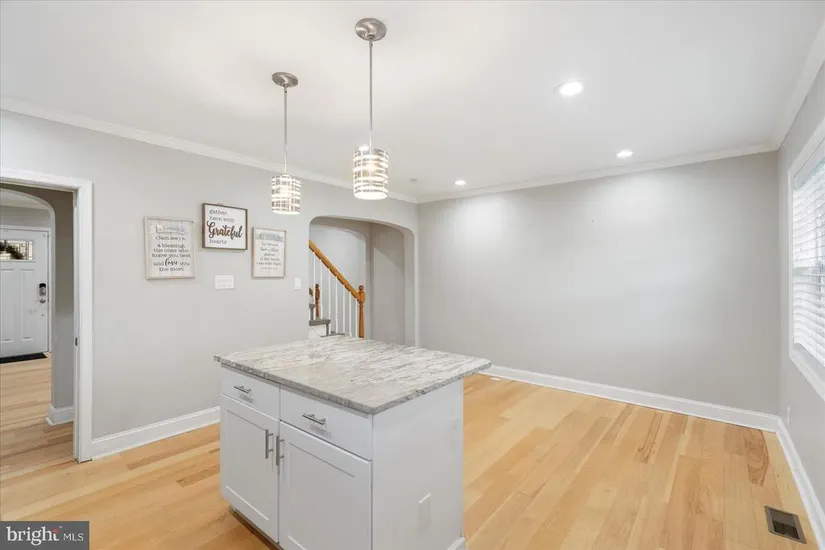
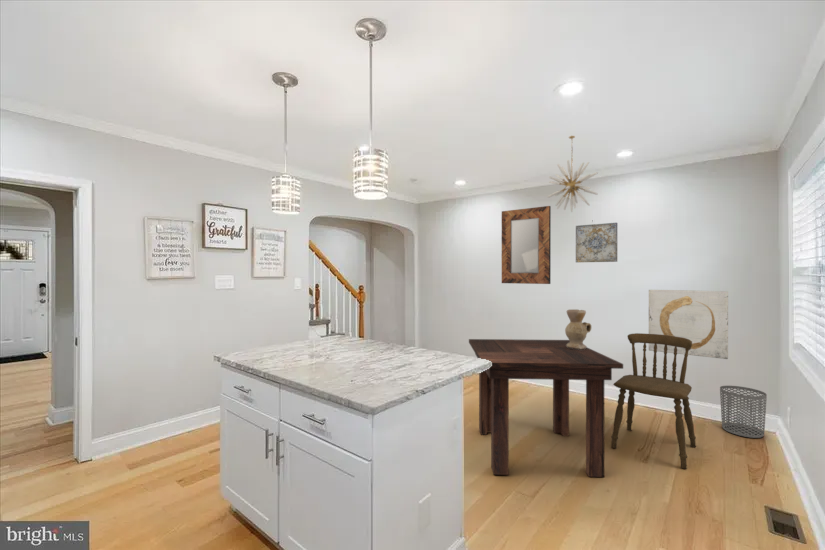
+ waste bin [719,385,768,439]
+ home mirror [501,205,552,285]
+ dining table [468,338,624,478]
+ chandelier [547,135,599,213]
+ wall art [648,289,729,360]
+ wall art [575,222,618,263]
+ vase [564,308,592,350]
+ dining chair [610,332,697,470]
